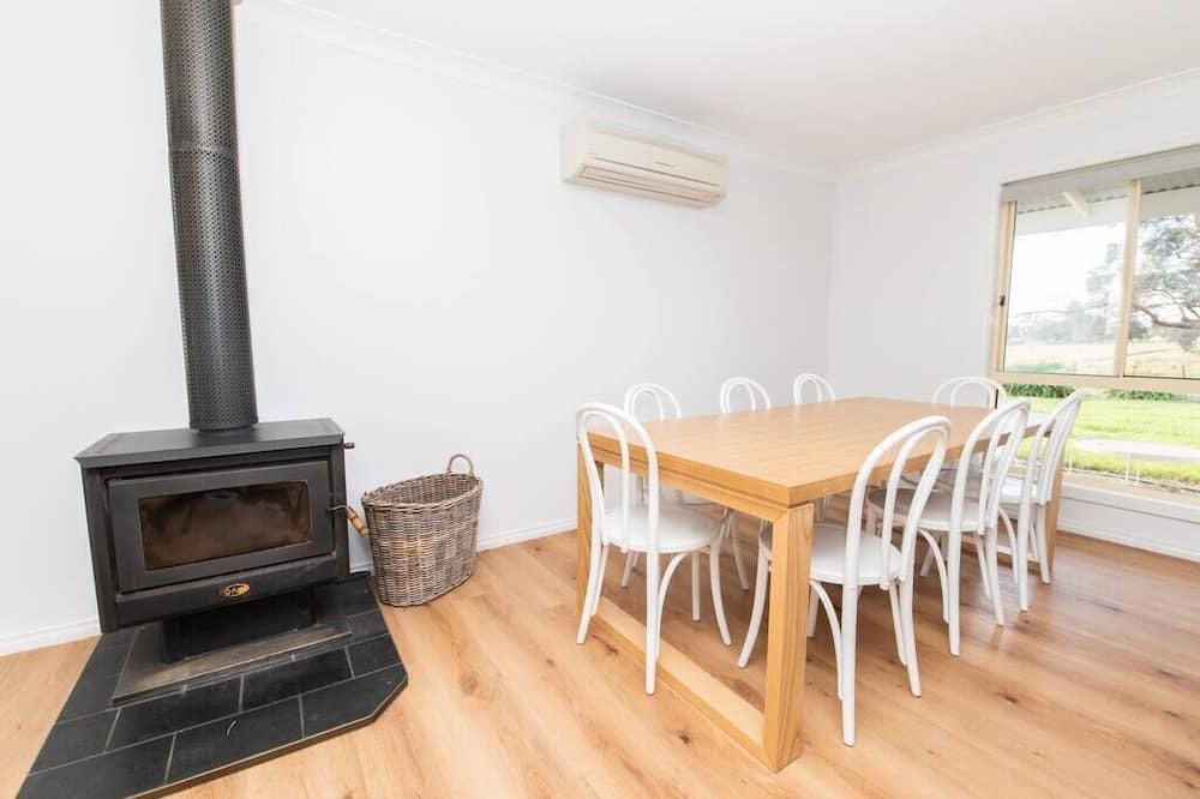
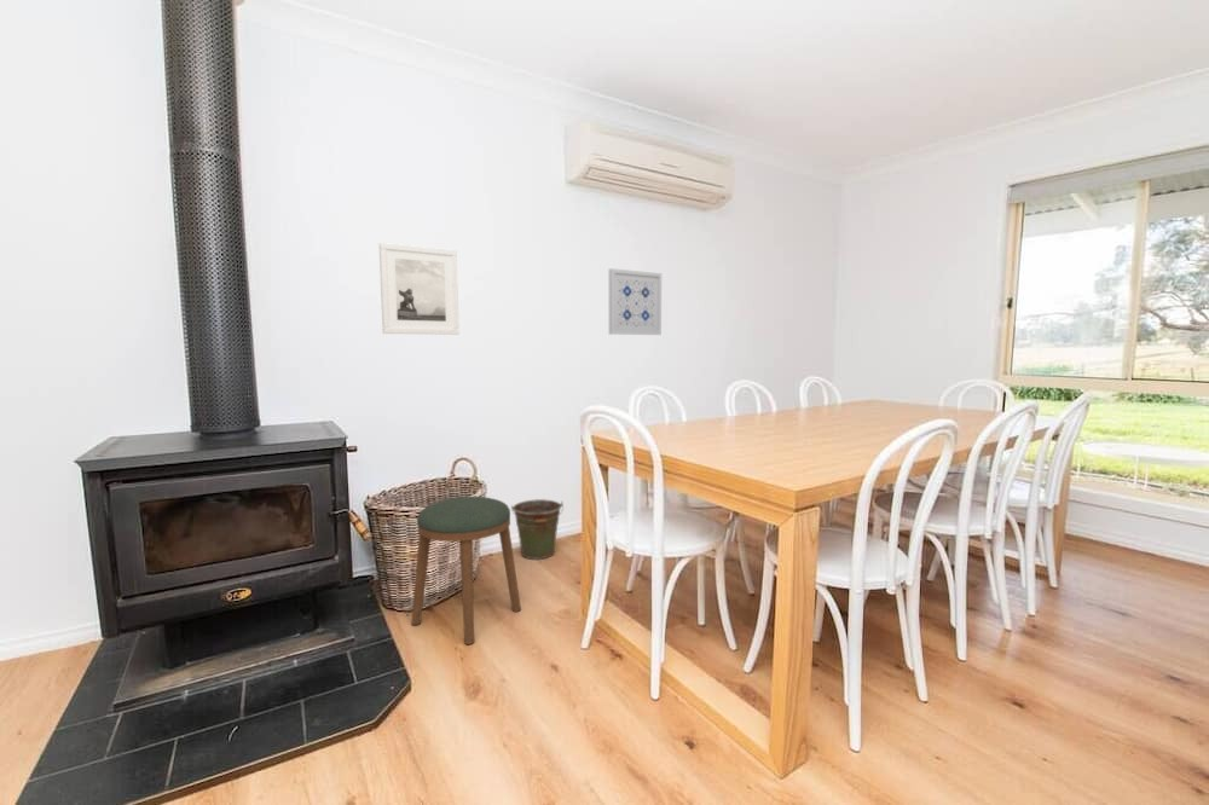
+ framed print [378,242,461,336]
+ stool [410,496,522,645]
+ wall art [608,267,663,336]
+ bucket [510,498,565,561]
